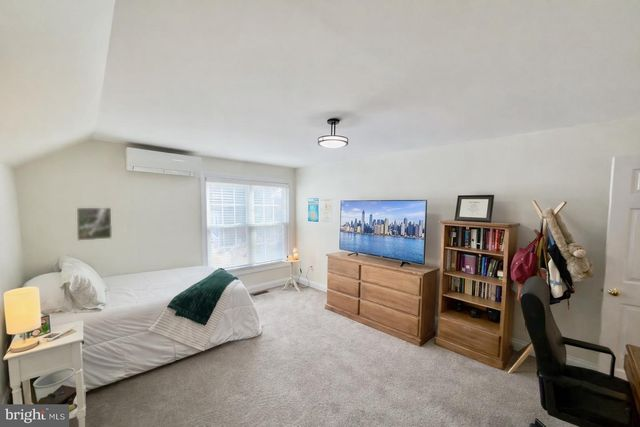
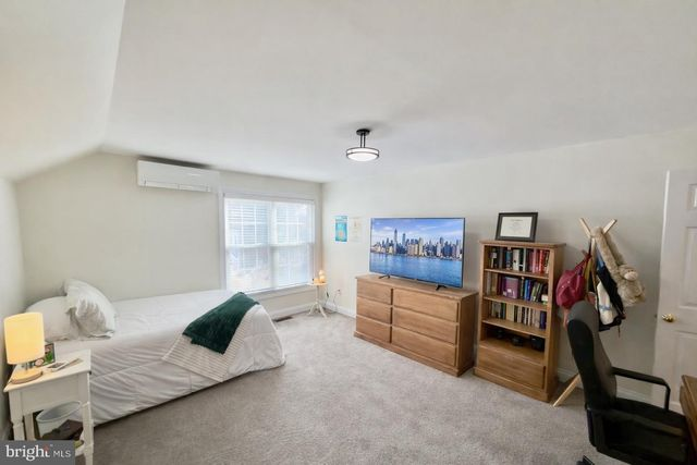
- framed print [76,207,113,242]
